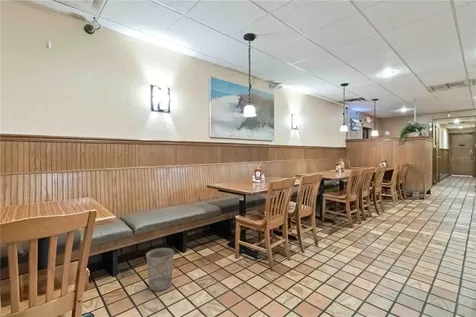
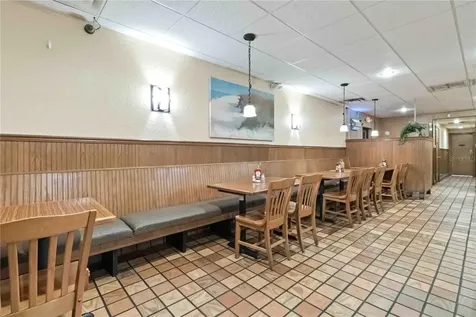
- wastebasket [145,247,175,292]
